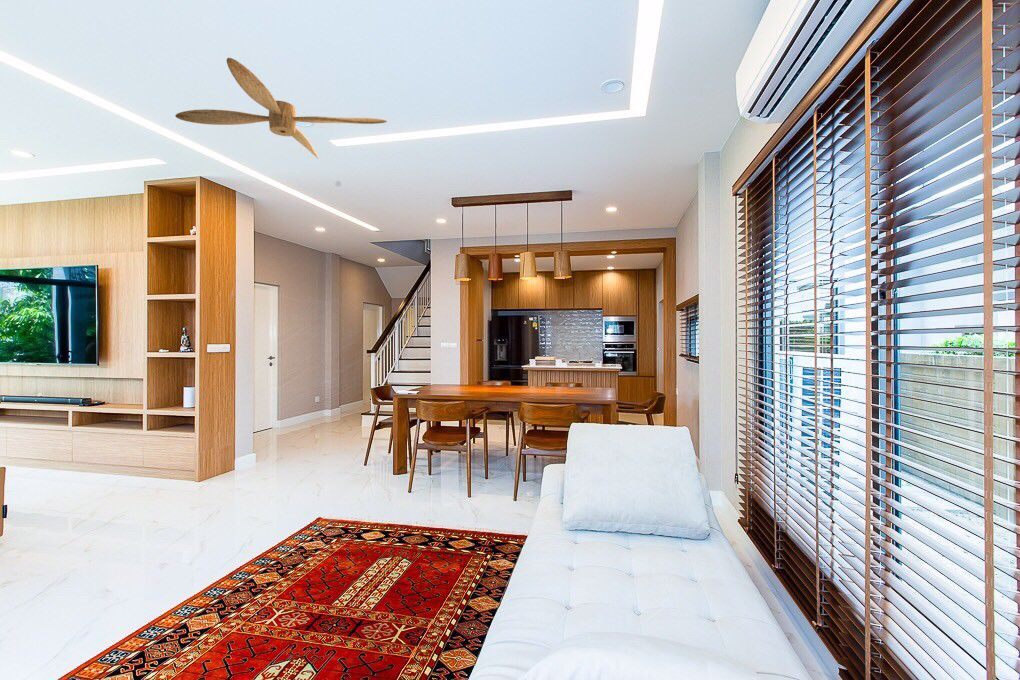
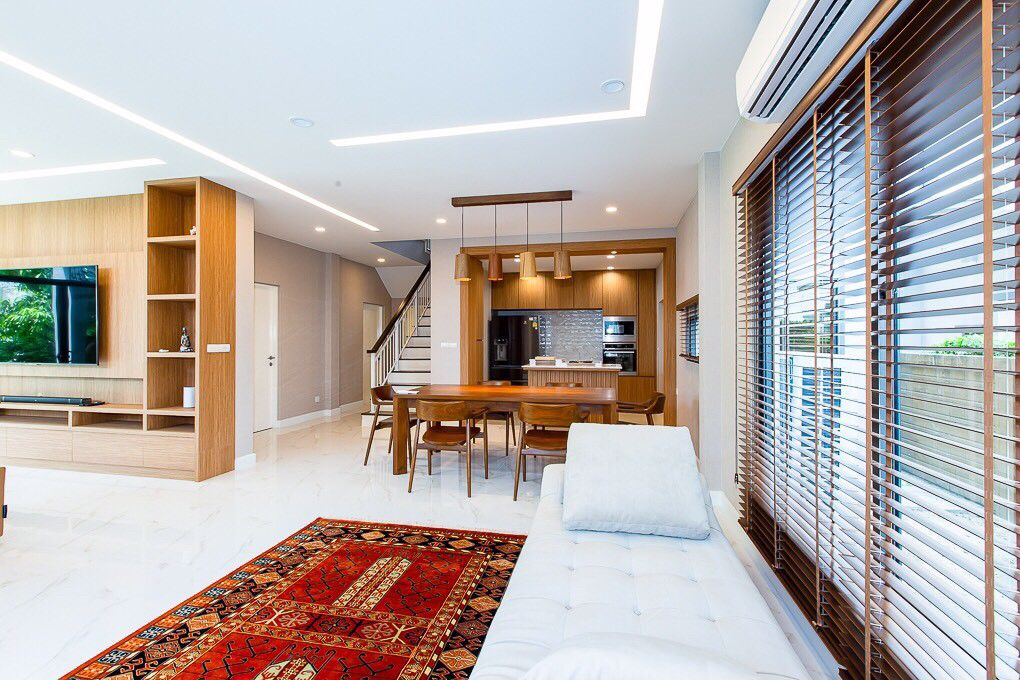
- ceiling fan [174,57,388,160]
